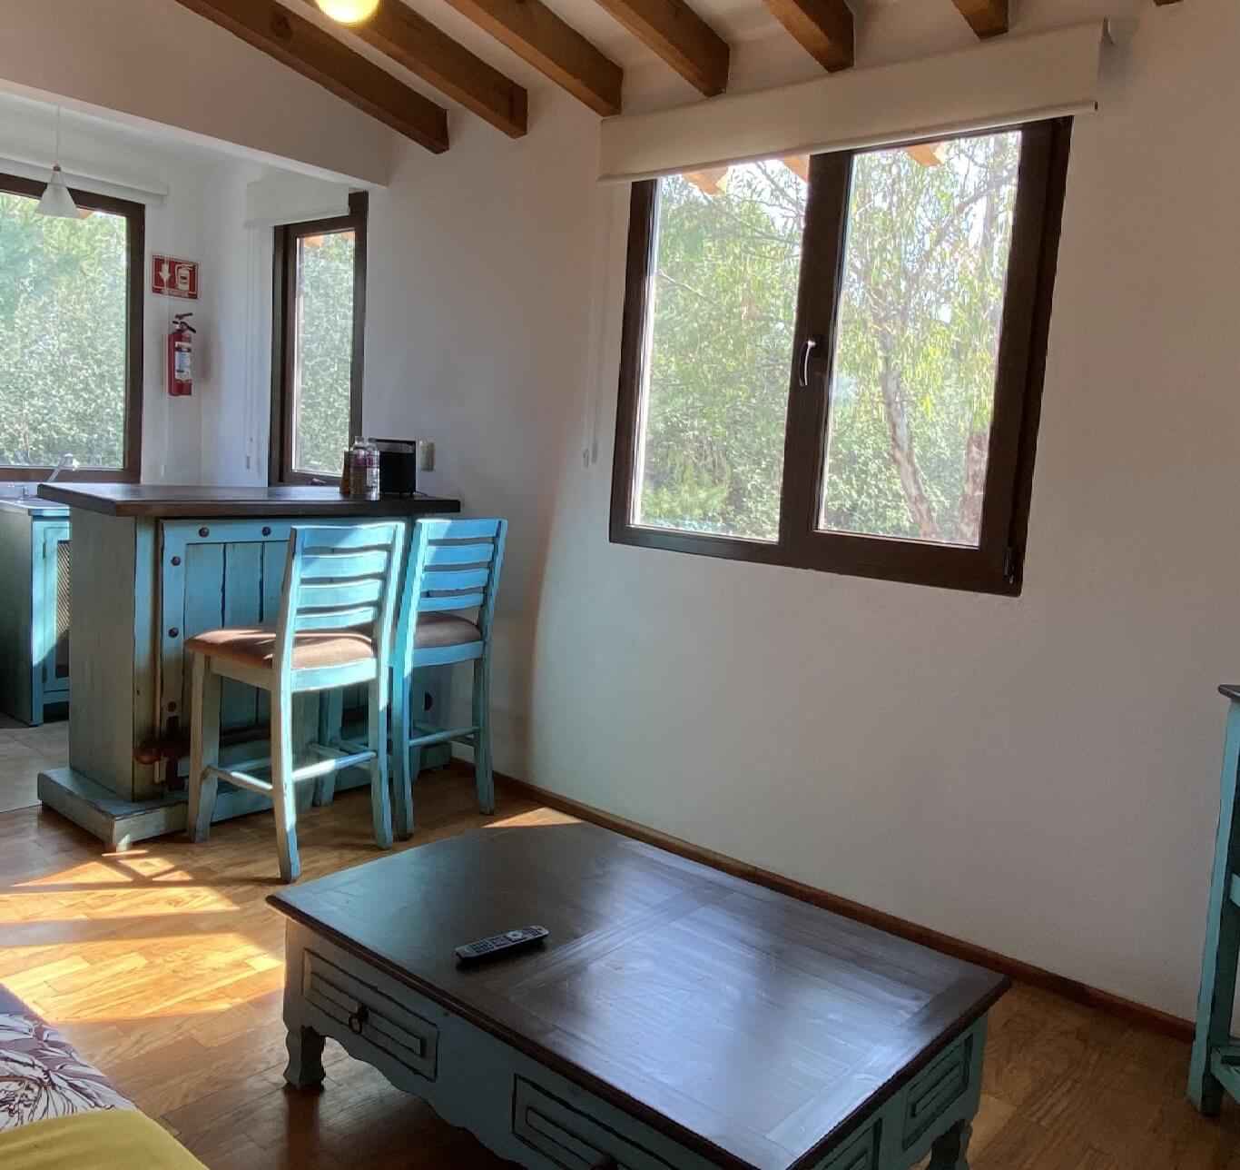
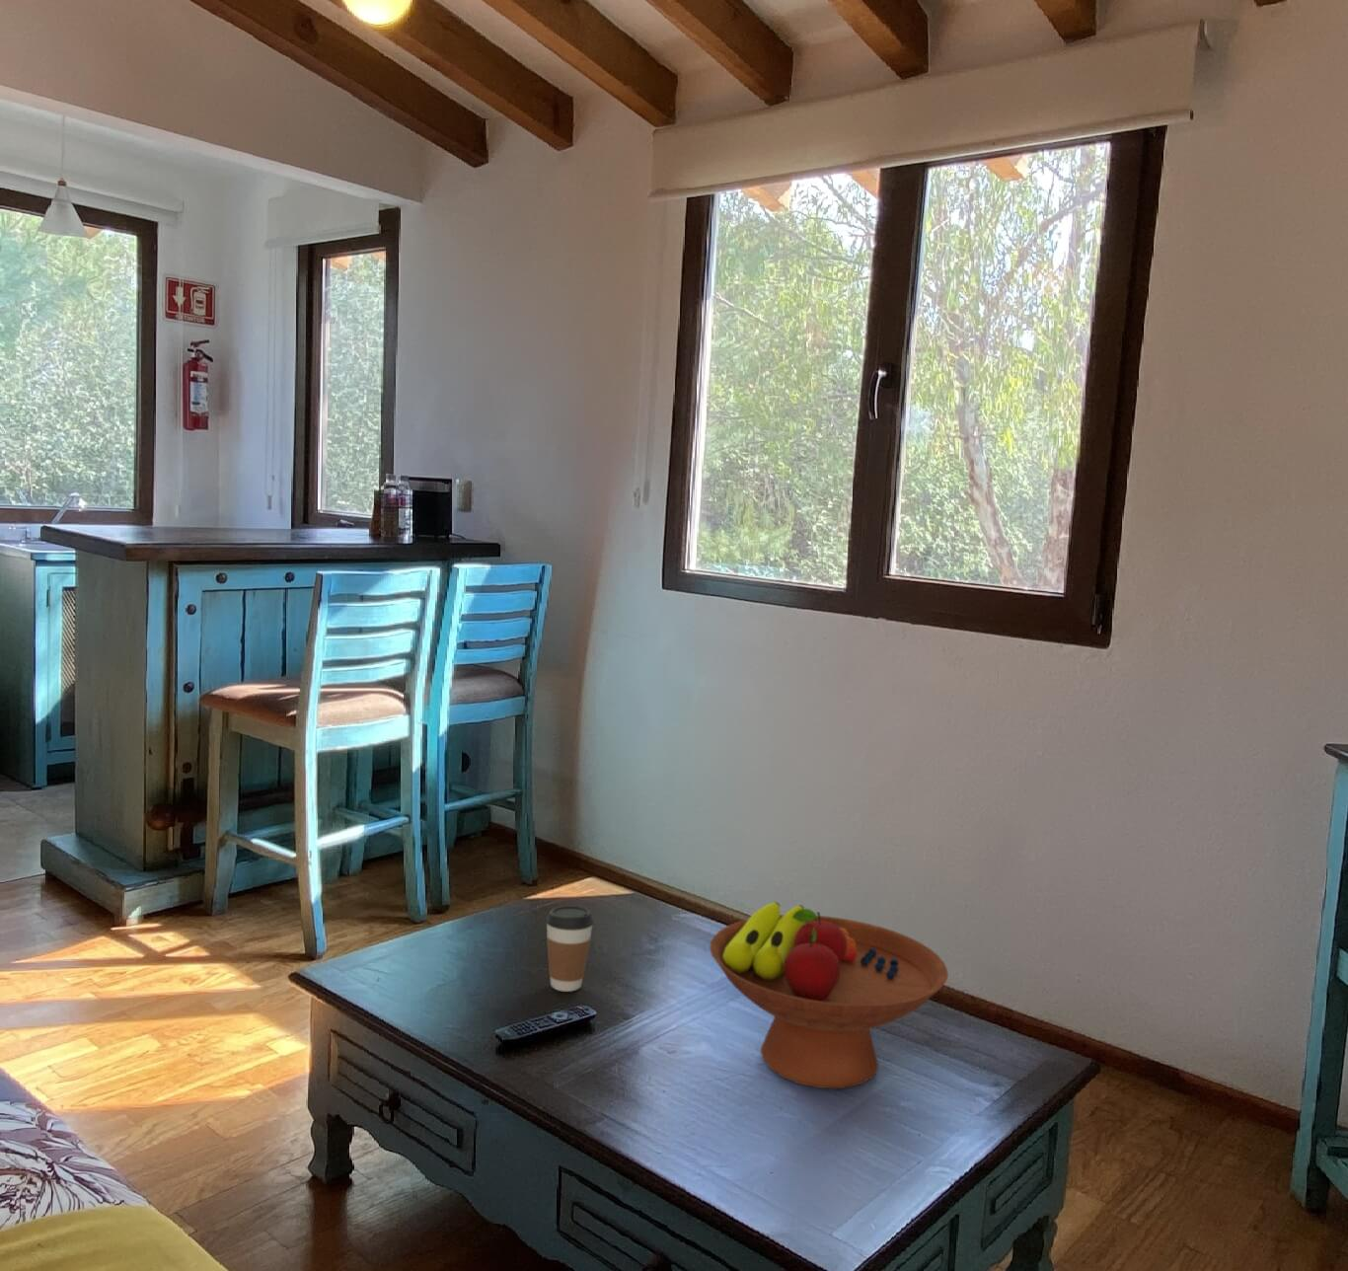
+ coffee cup [545,905,594,993]
+ fruit bowl [709,901,949,1091]
